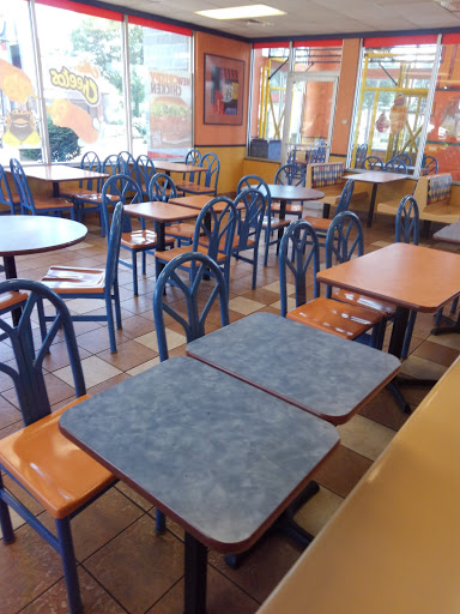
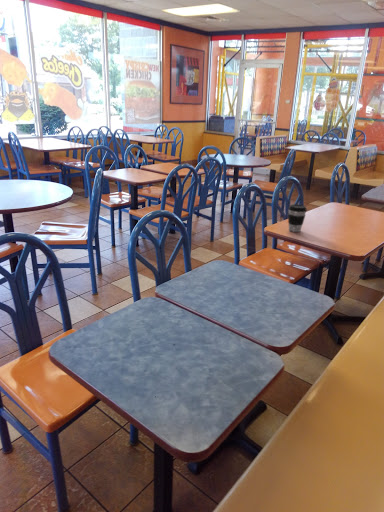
+ coffee cup [287,203,308,233]
